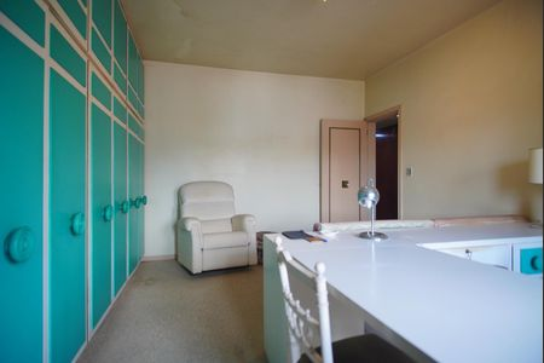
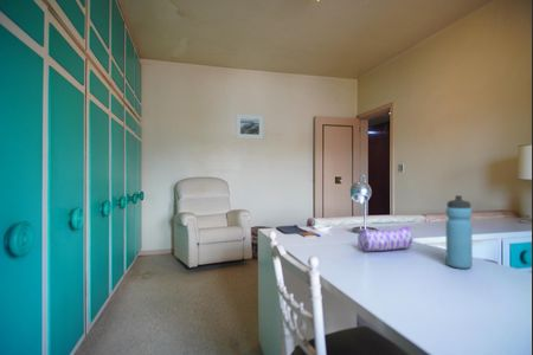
+ water bottle [445,194,474,270]
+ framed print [235,112,264,140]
+ pencil case [357,225,413,252]
